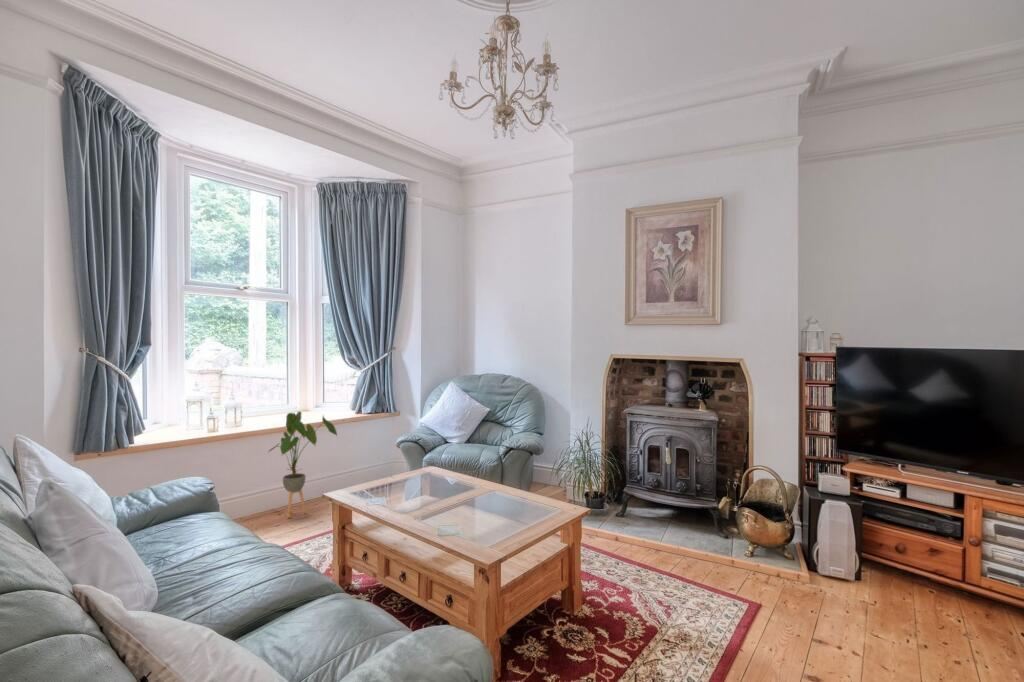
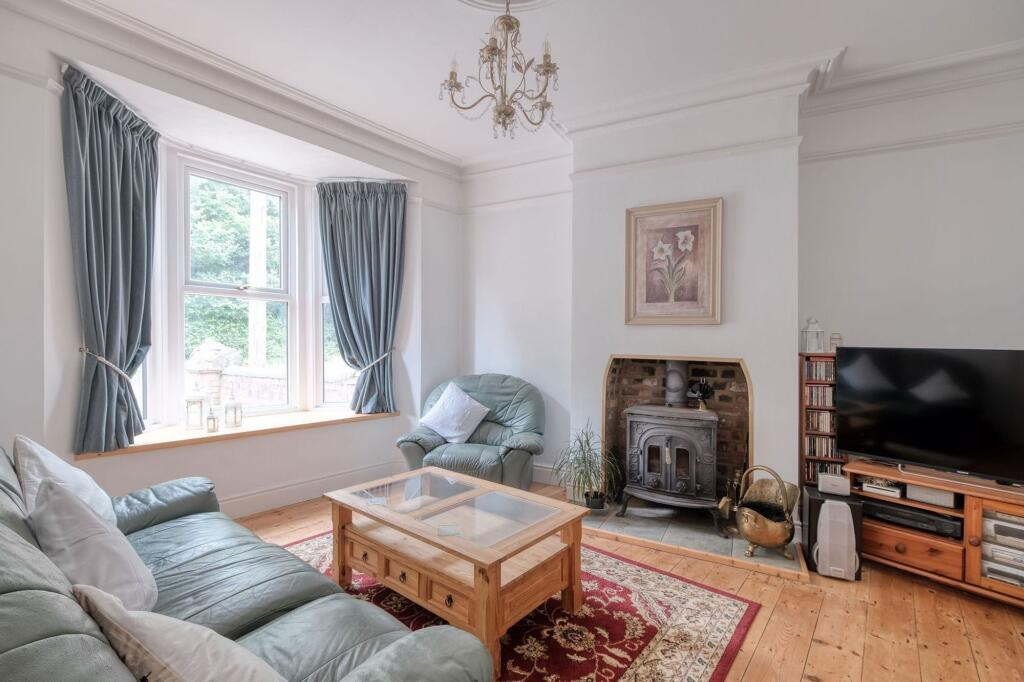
- house plant [267,410,338,519]
